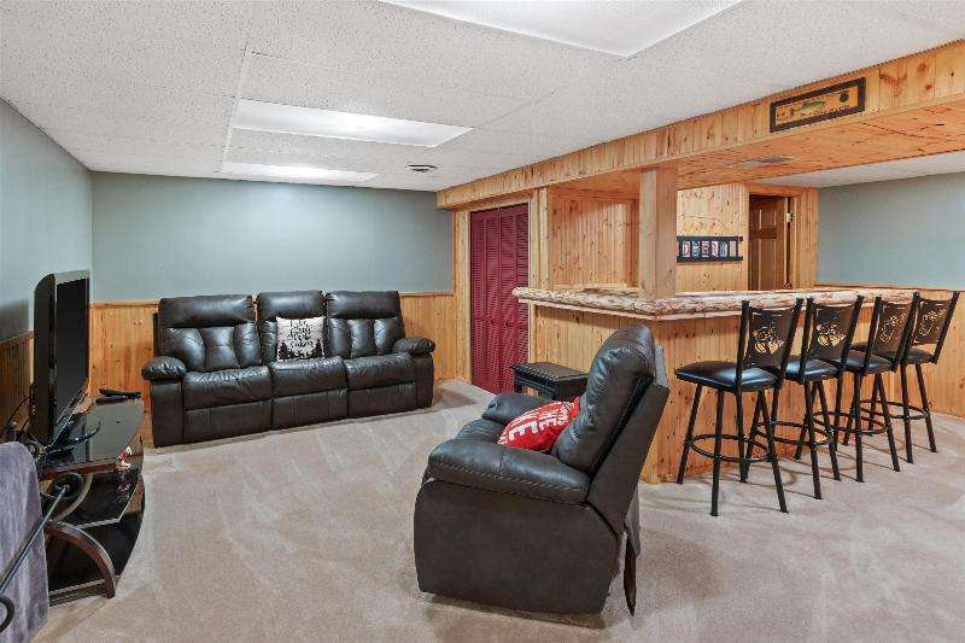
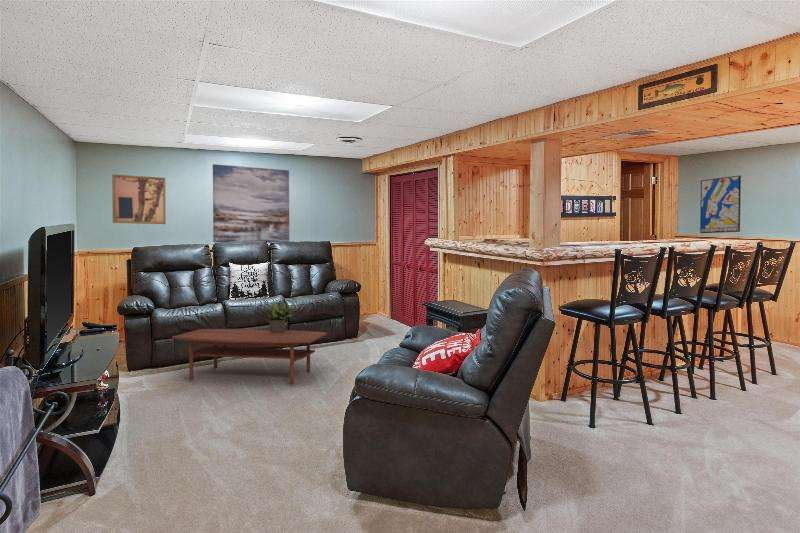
+ coffee table [171,328,328,385]
+ wall art [111,173,167,225]
+ wall art [699,174,742,234]
+ wall art [212,163,290,244]
+ potted plant [263,299,296,333]
